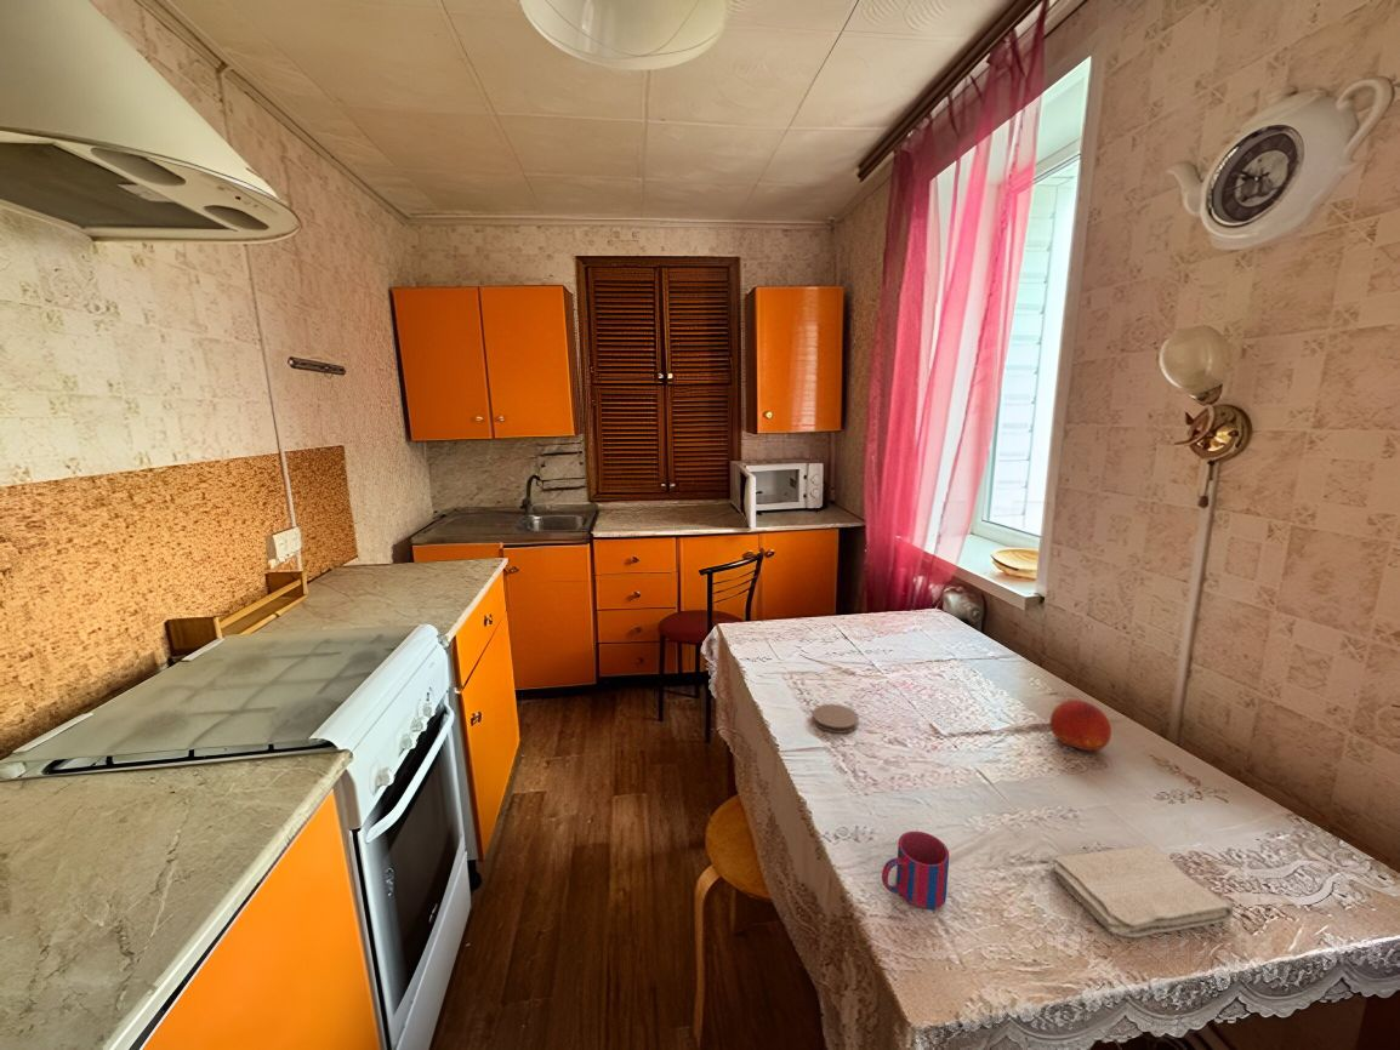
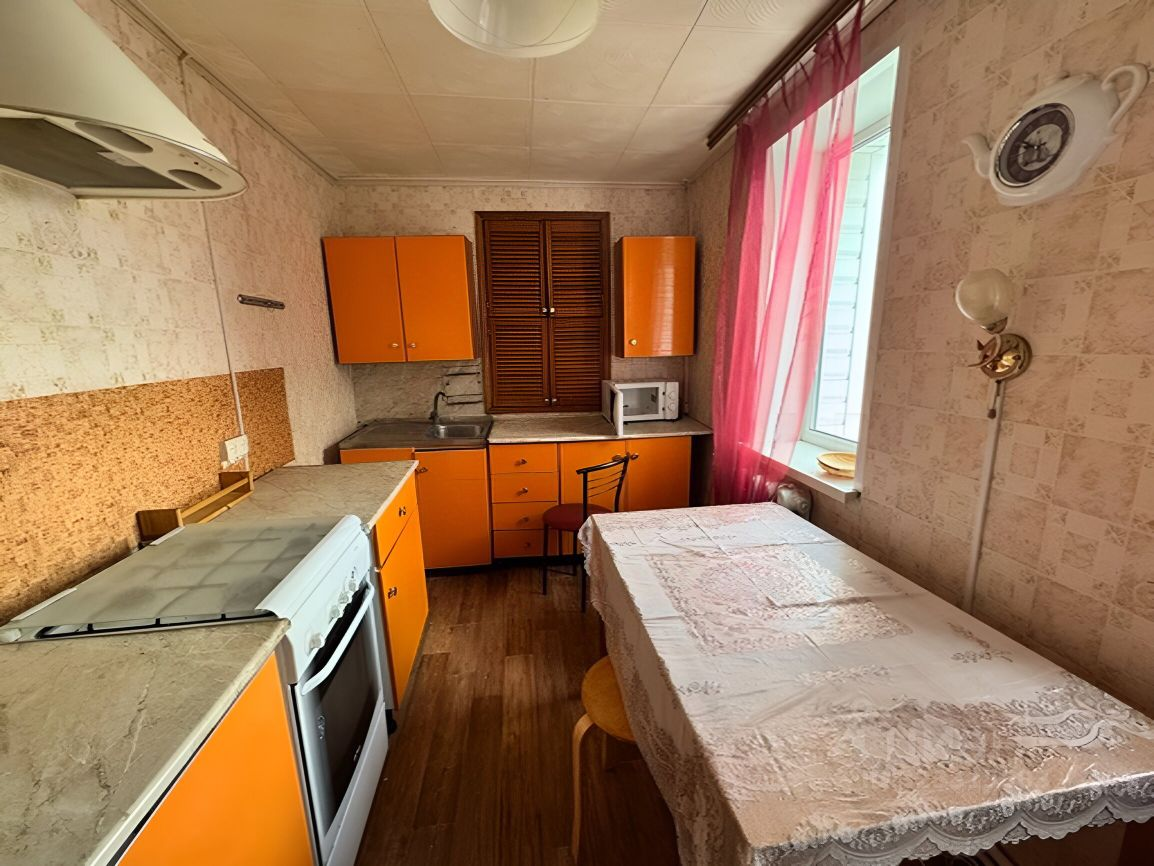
- mug [881,831,950,911]
- washcloth [1049,845,1235,938]
- coaster [812,703,860,735]
- fruit [1049,698,1112,755]
